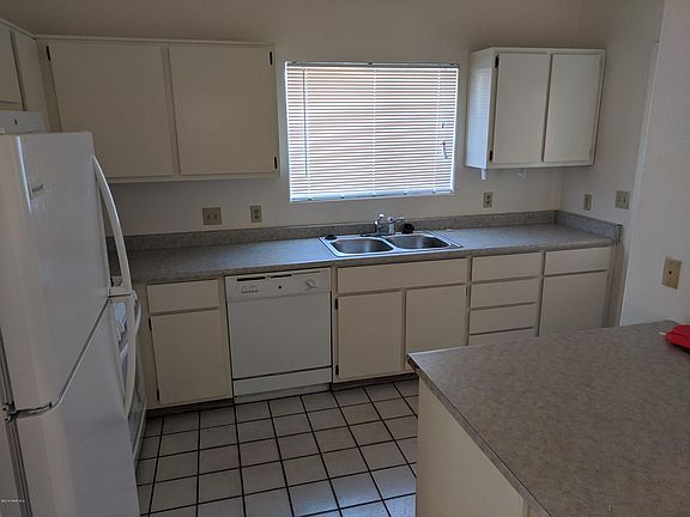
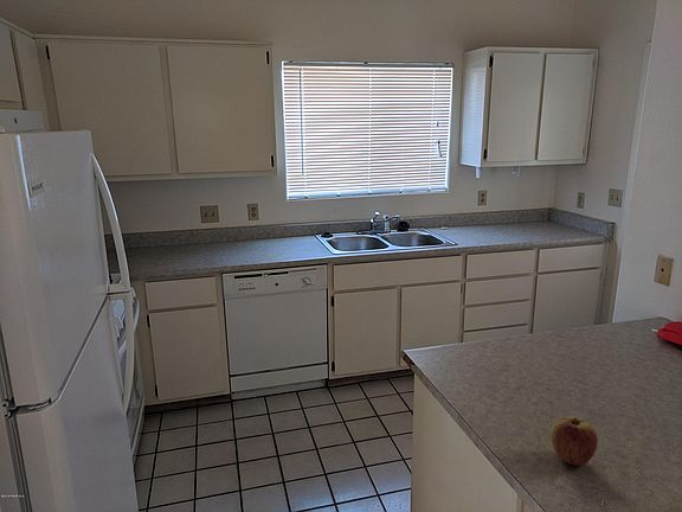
+ apple [549,415,599,467]
